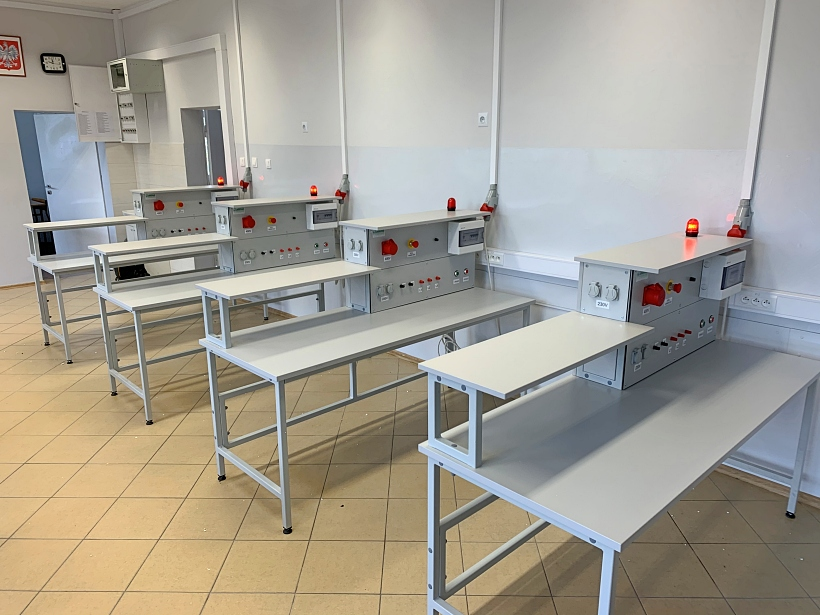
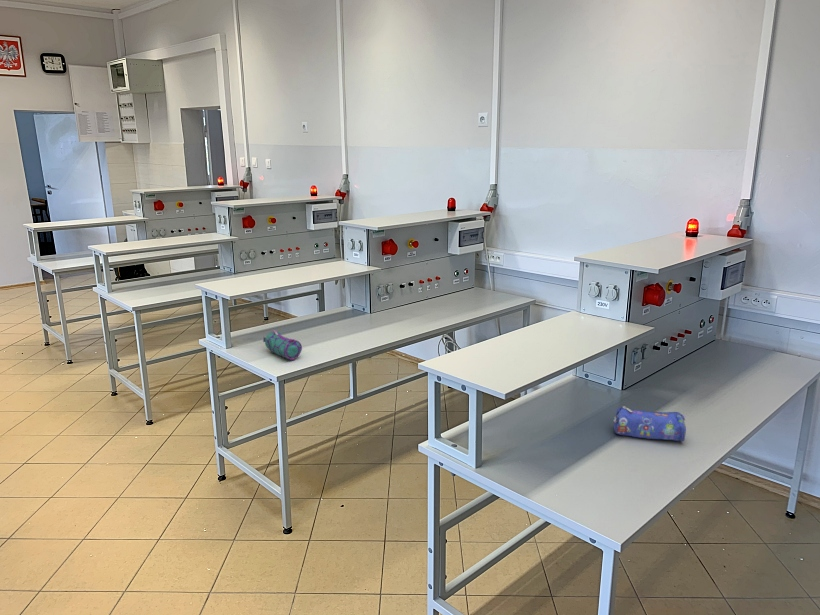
+ pencil case [262,329,303,361]
+ pencil case [612,405,687,442]
